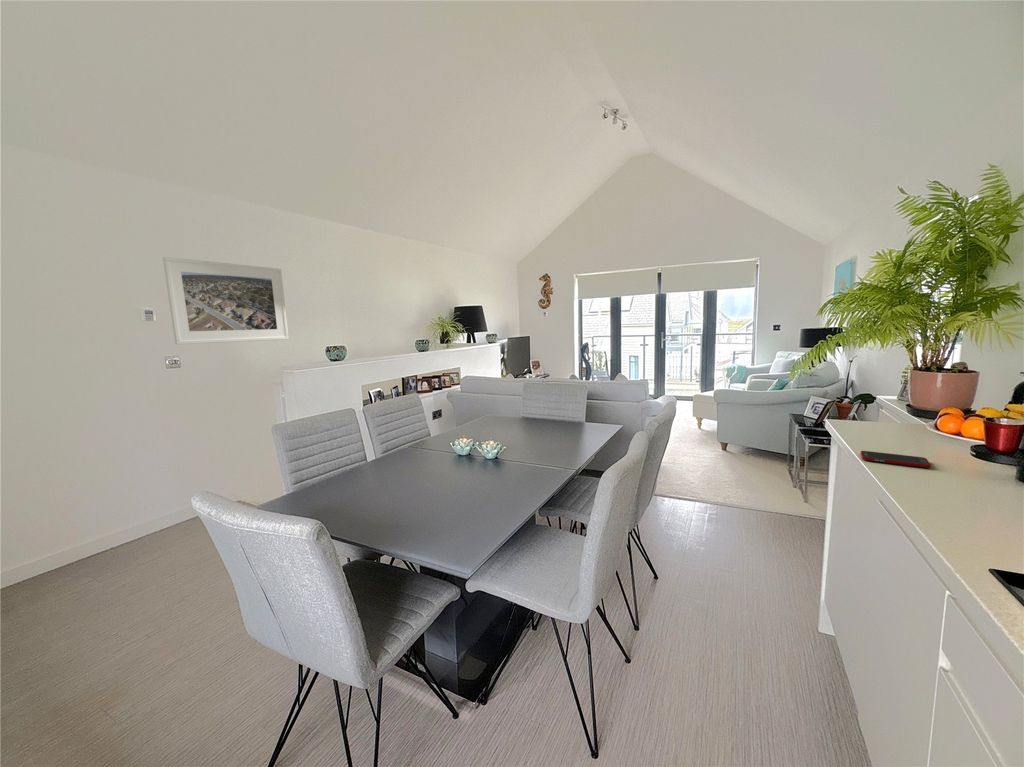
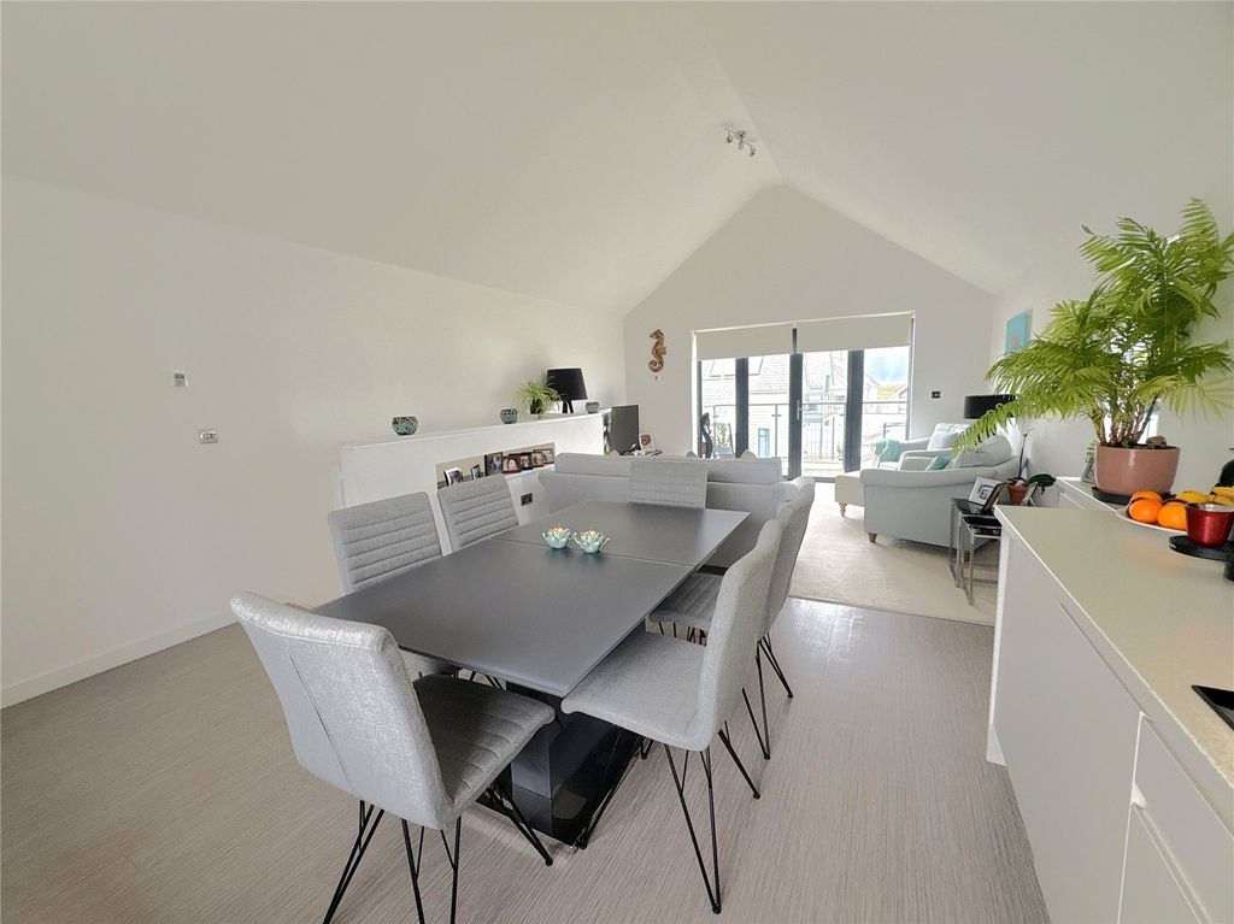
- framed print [162,256,290,346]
- cell phone [860,450,932,469]
